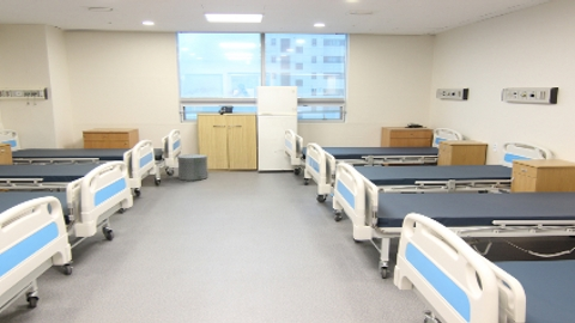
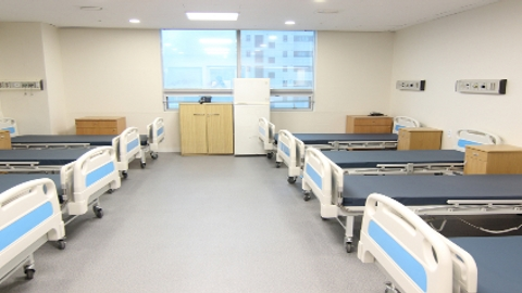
- trash can [176,153,210,182]
